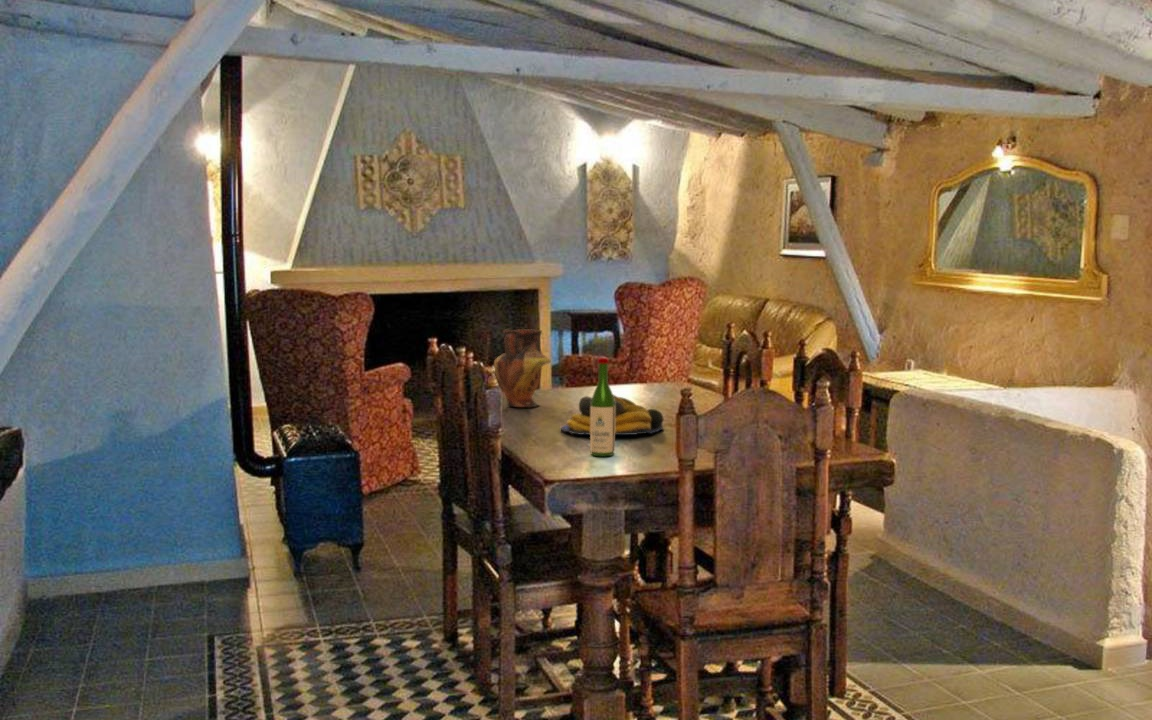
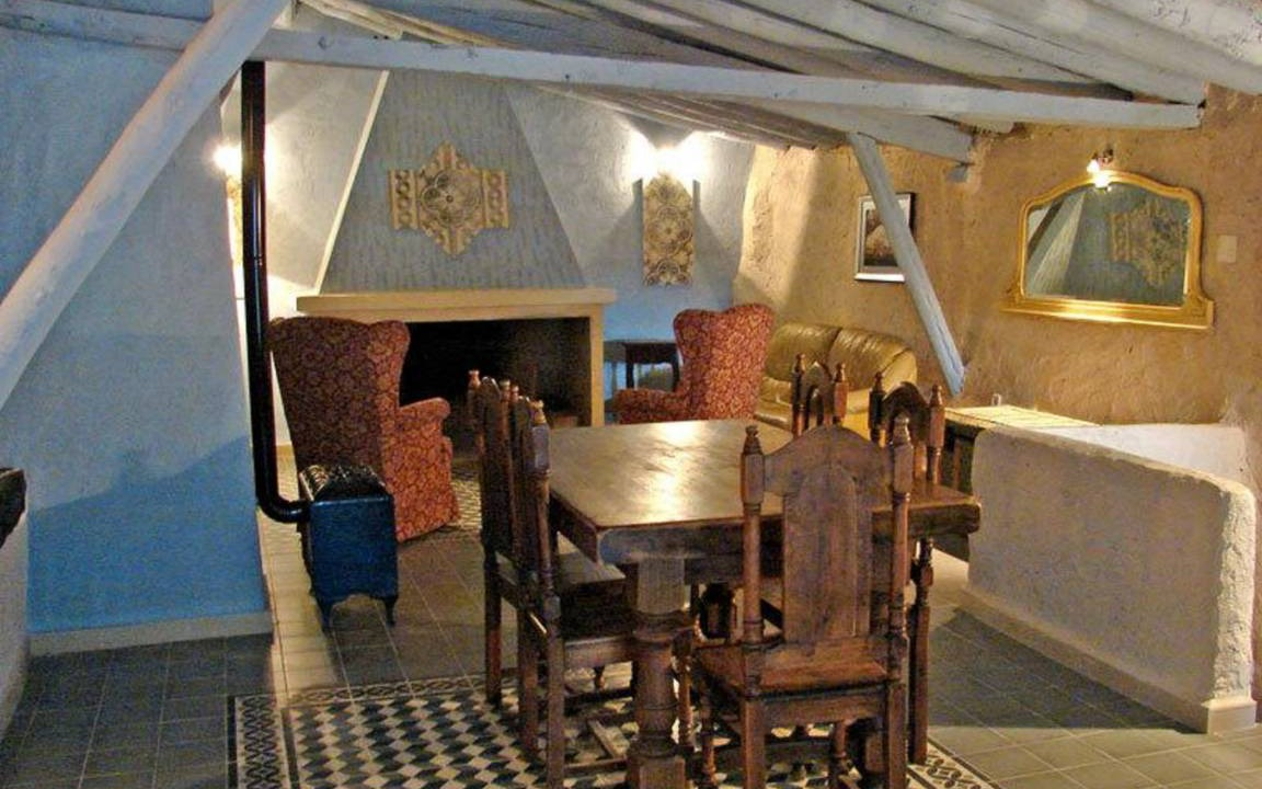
- fruit bowl [560,393,666,436]
- wine bottle [589,357,616,457]
- vase [492,328,551,408]
